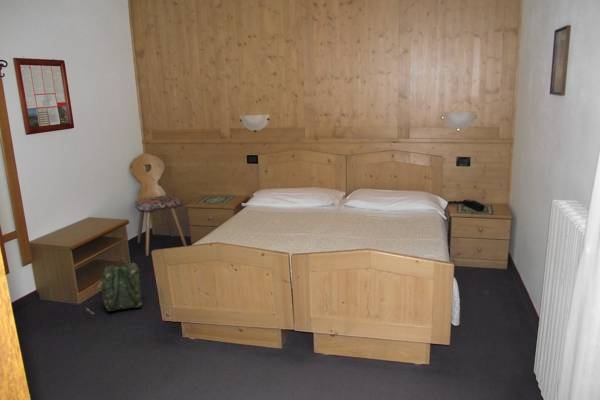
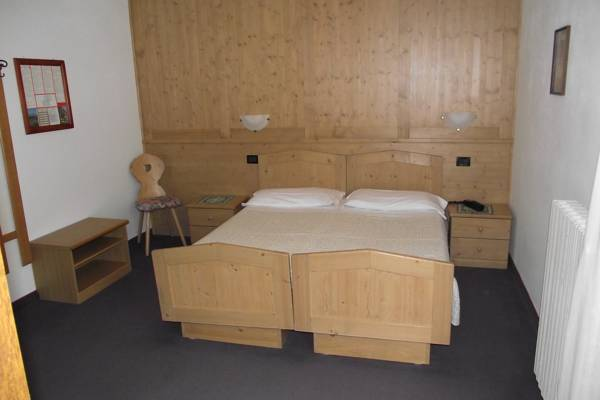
- backpack [86,257,143,315]
